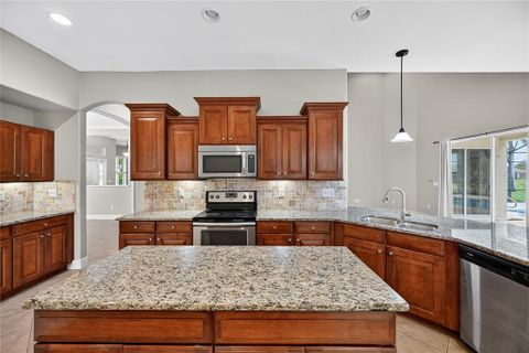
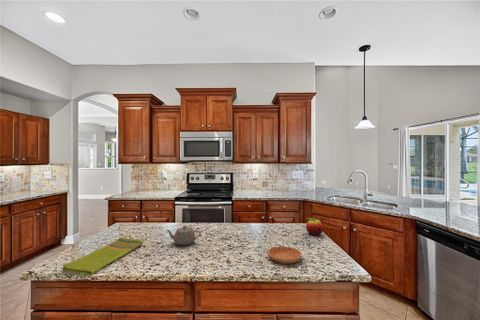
+ dish towel [61,236,144,275]
+ saucer [267,246,302,265]
+ fruit [305,217,324,236]
+ teapot [165,225,202,246]
